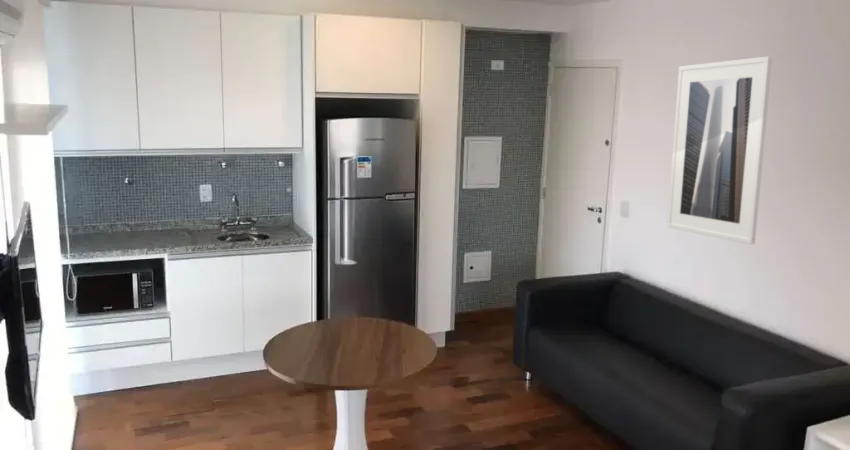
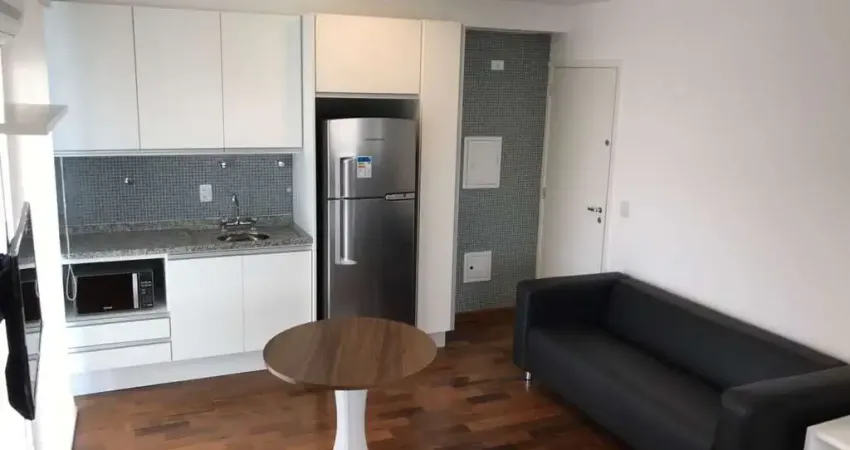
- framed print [666,55,773,245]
